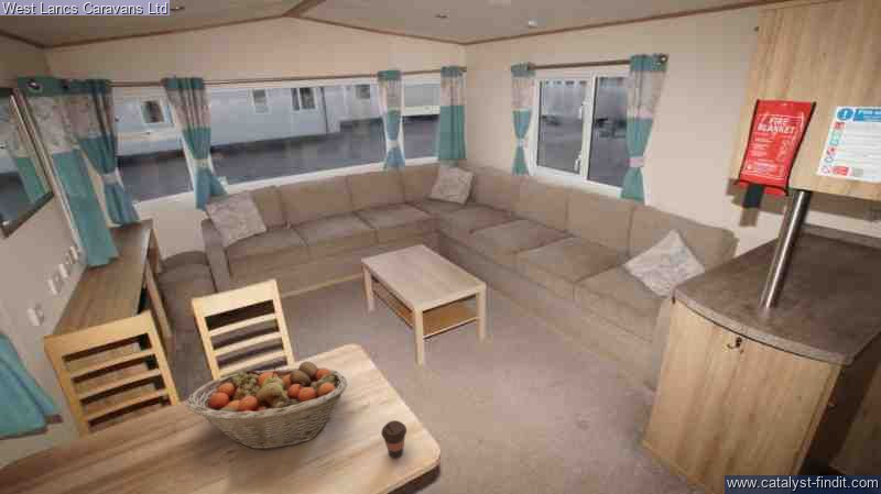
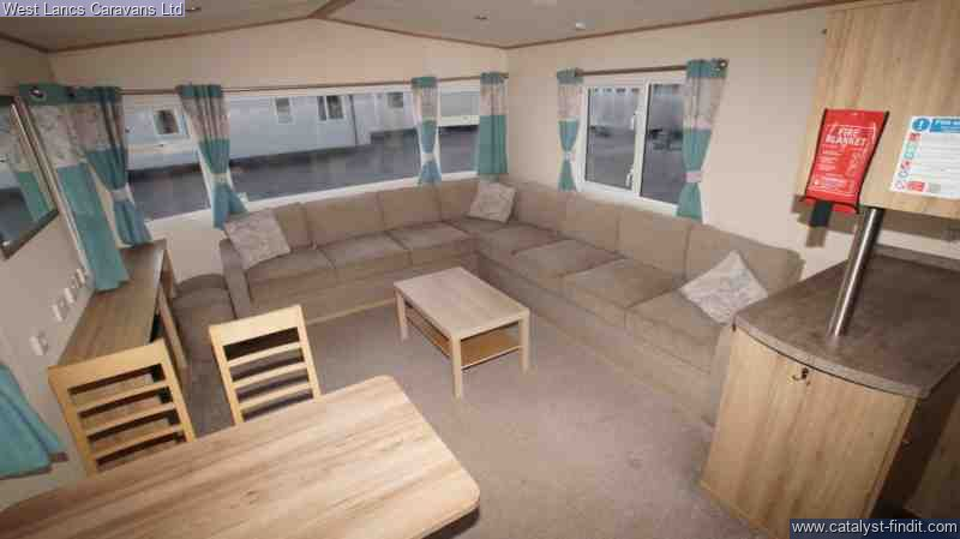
- coffee cup [380,419,407,459]
- fruit basket [186,360,348,451]
